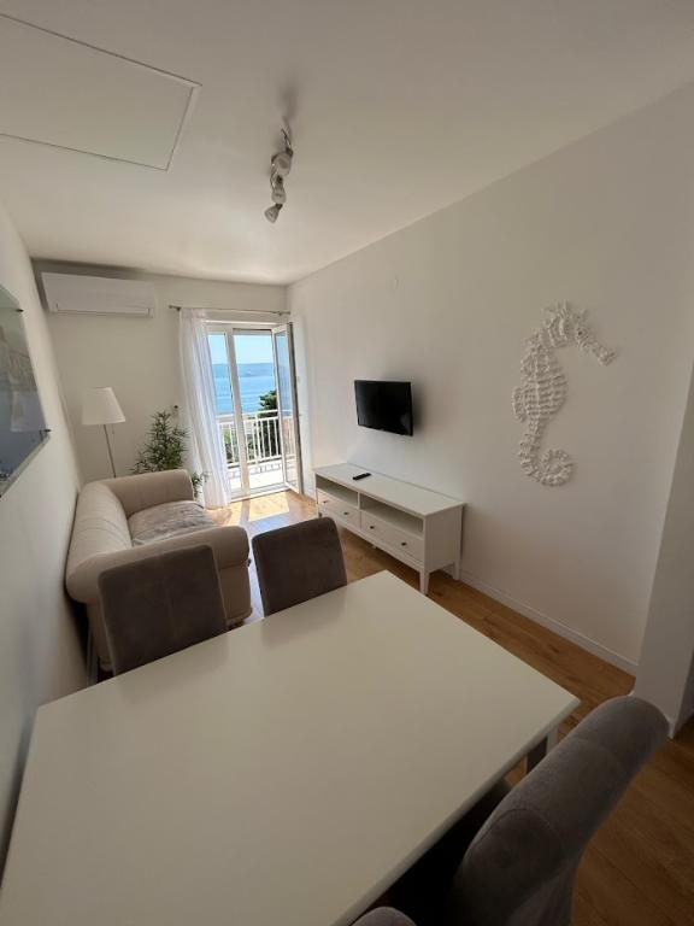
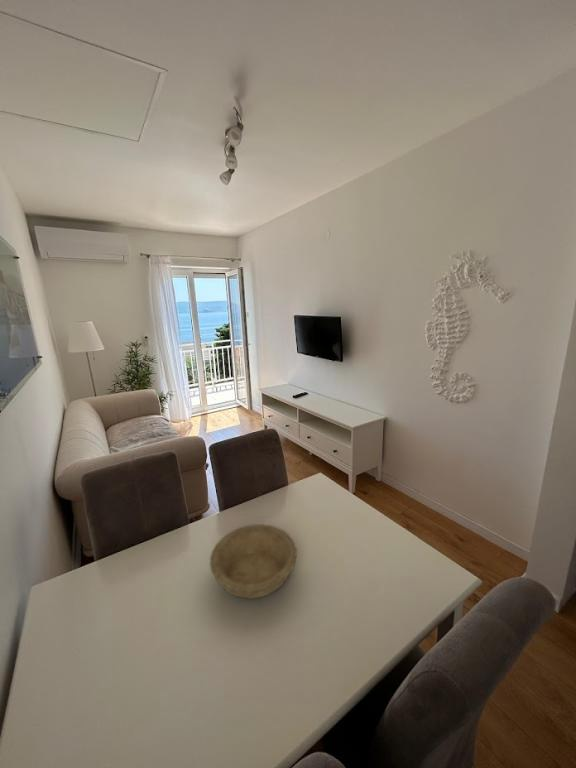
+ bowl [209,523,298,600]
